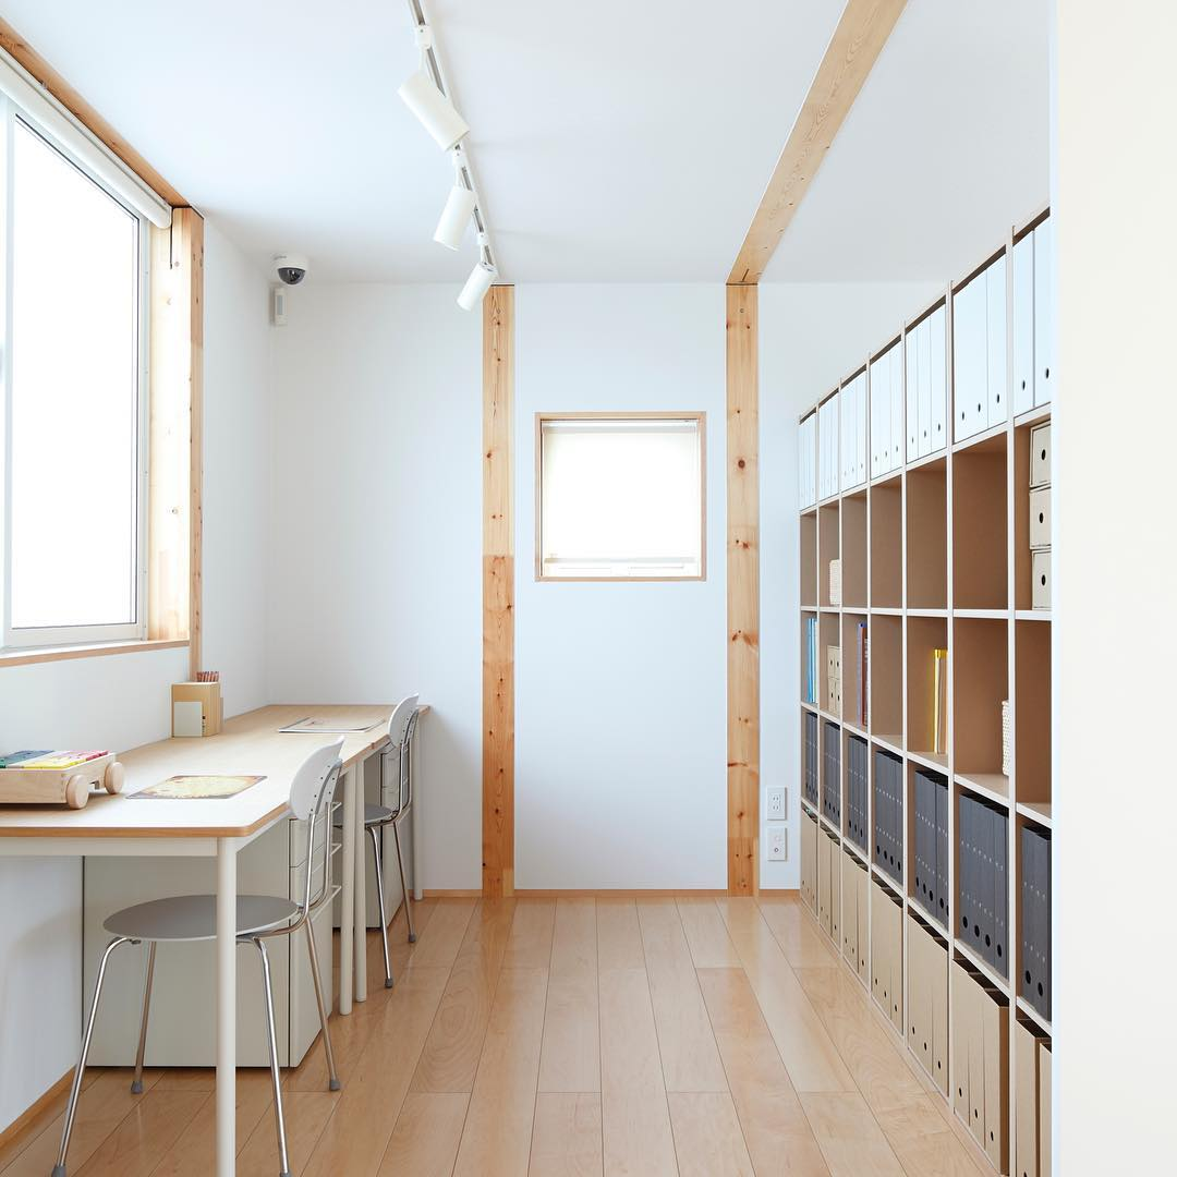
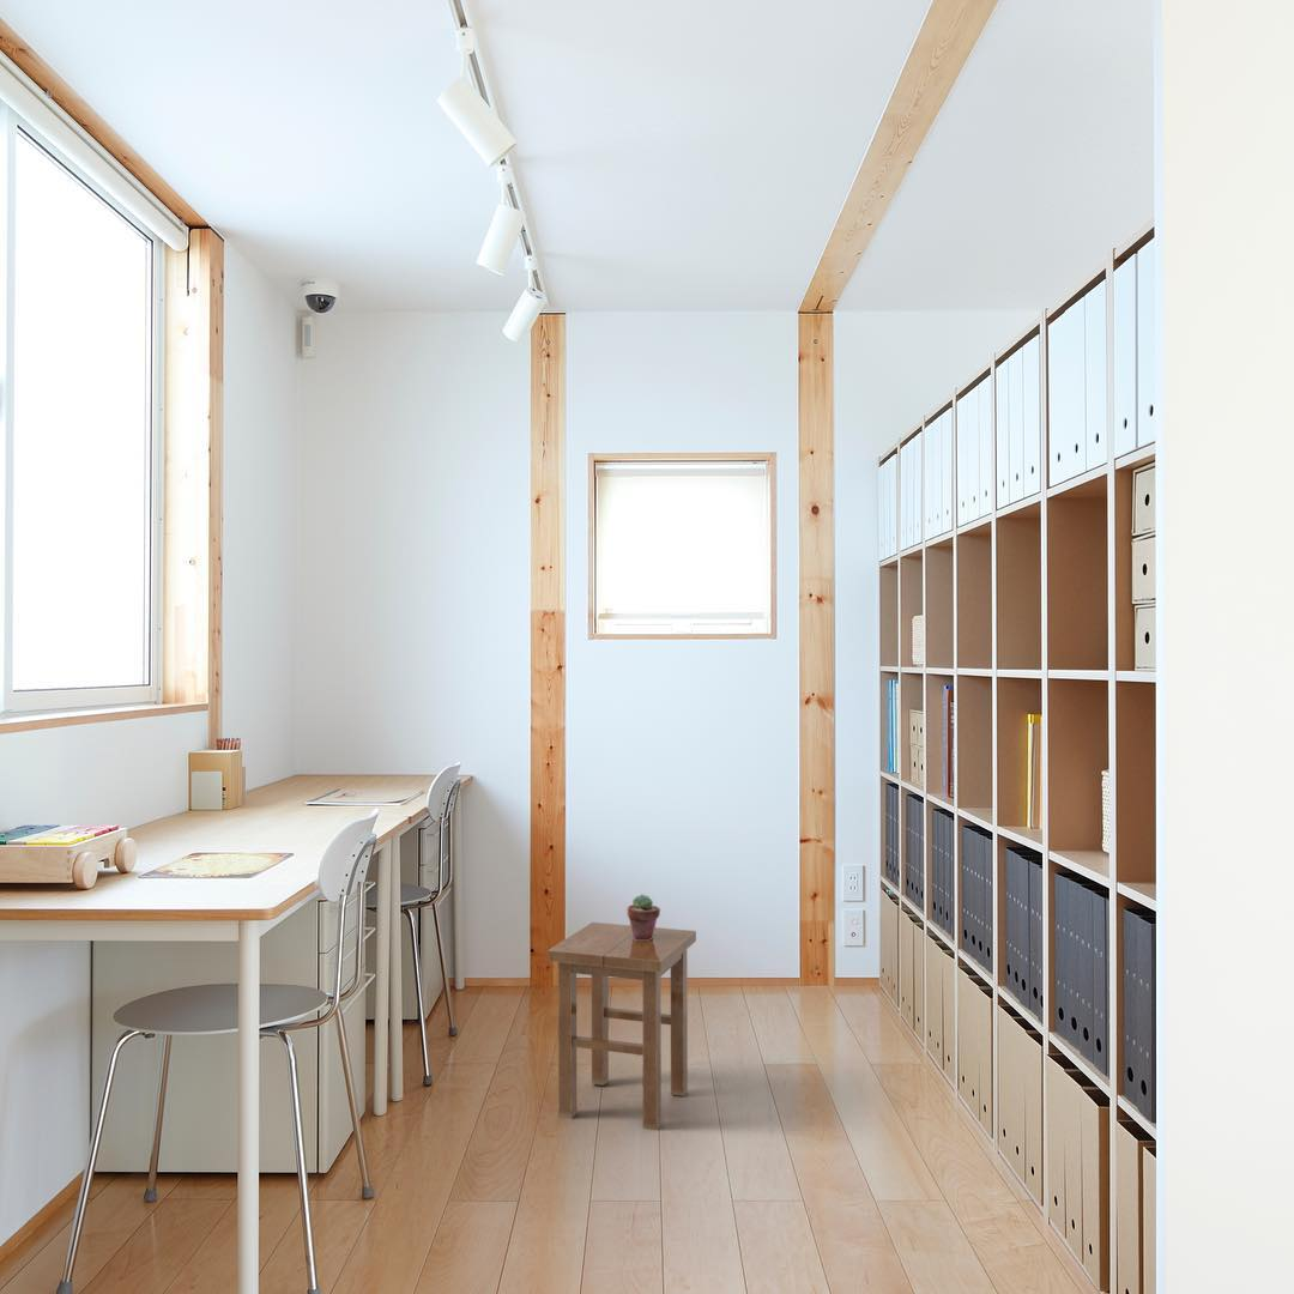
+ stool [546,921,697,1131]
+ potted succulent [627,893,661,941]
